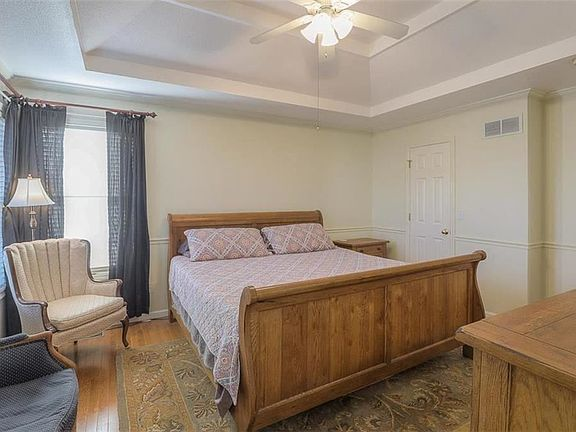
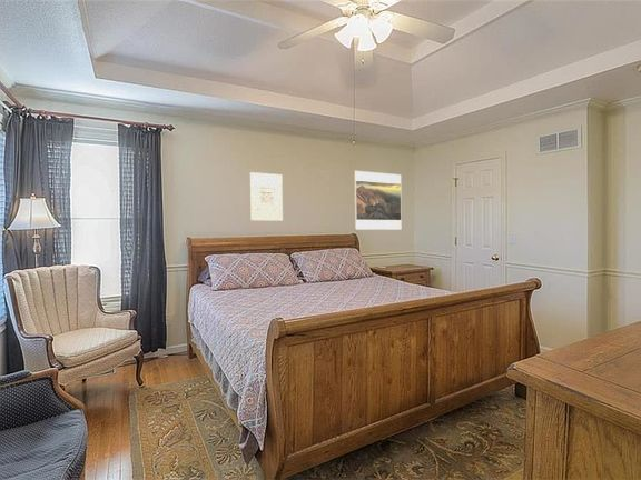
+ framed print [353,170,403,231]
+ wall art [249,171,284,221]
